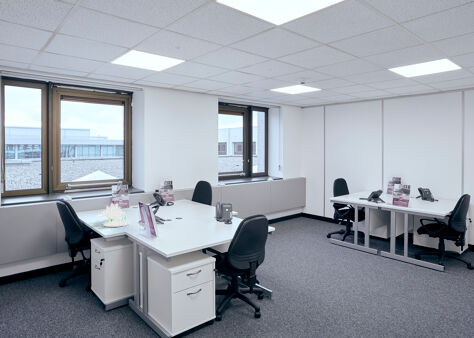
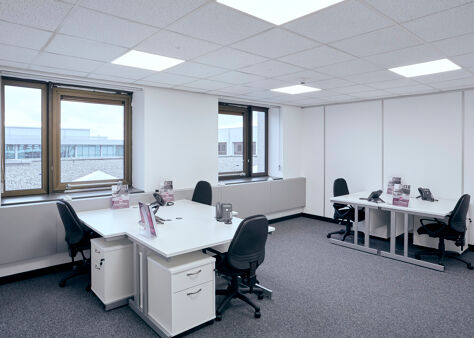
- toy dinosaur [97,202,130,228]
